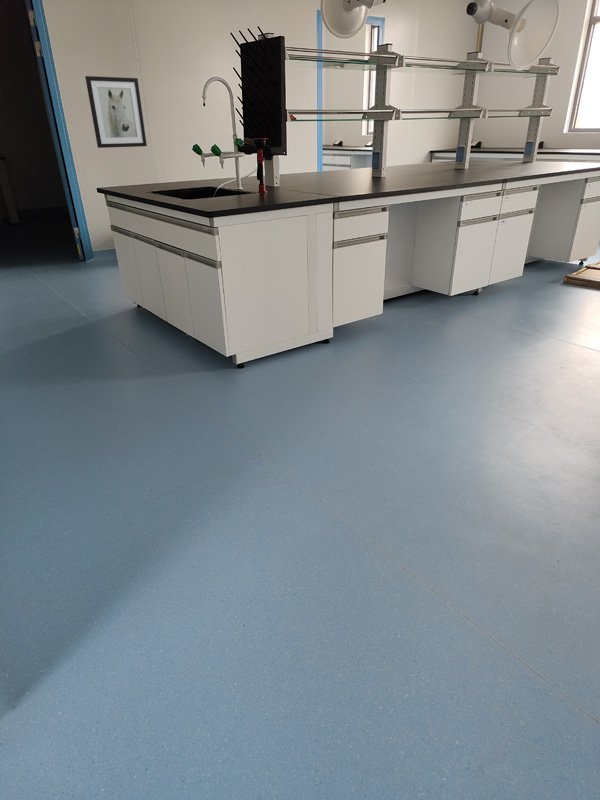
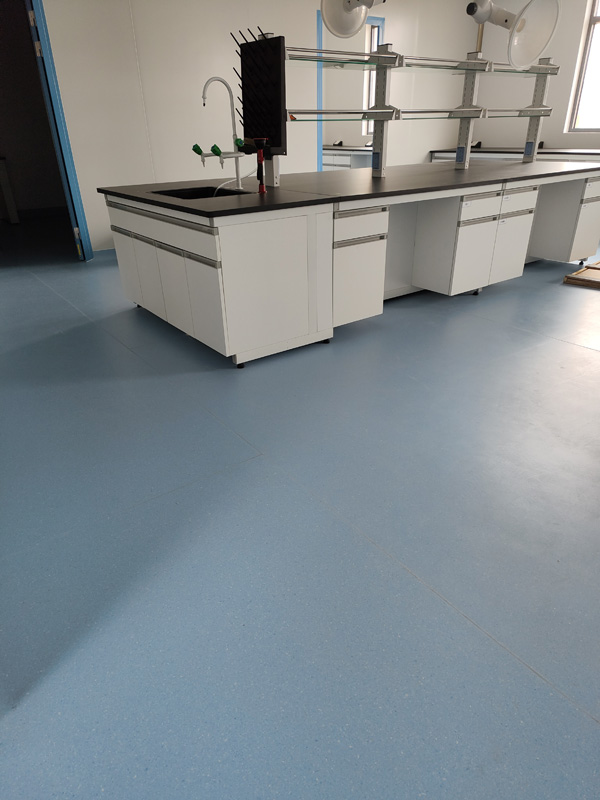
- wall art [84,75,148,149]
